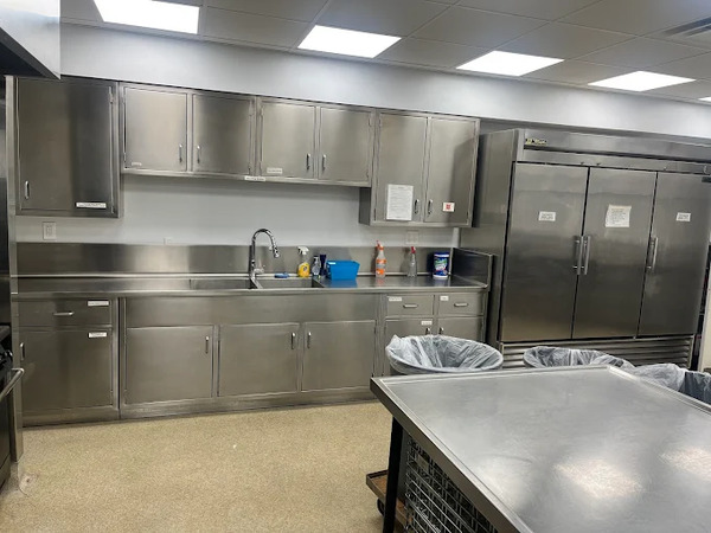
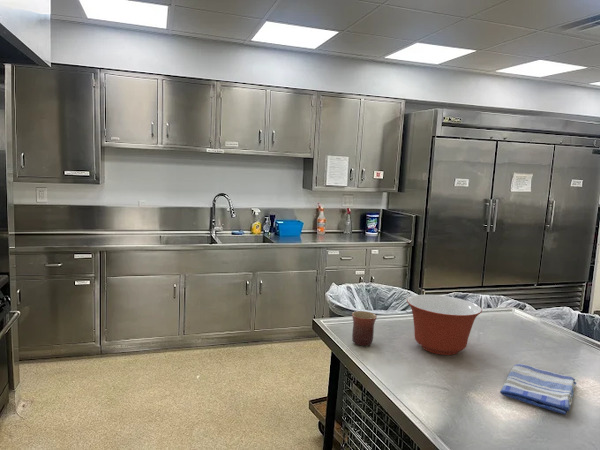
+ mug [351,310,378,347]
+ dish towel [499,363,578,415]
+ mixing bowl [406,294,483,356]
